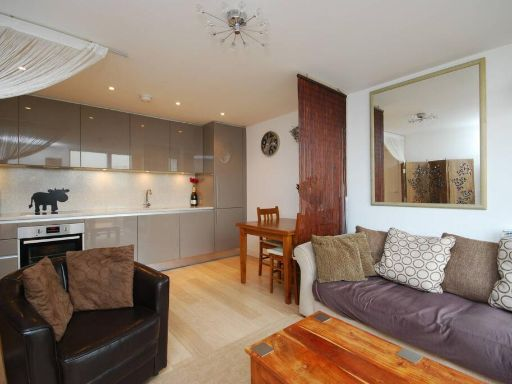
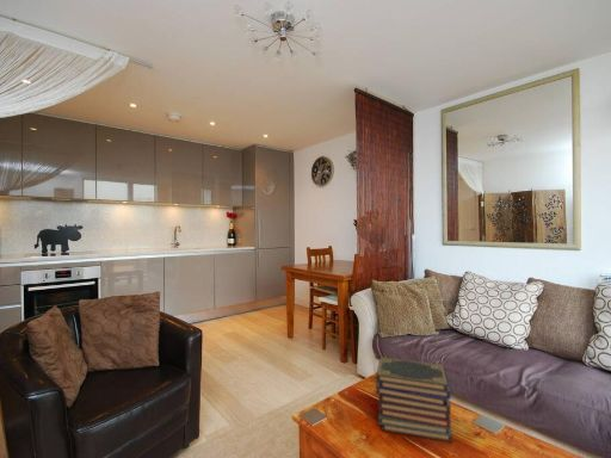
+ book stack [375,355,455,444]
